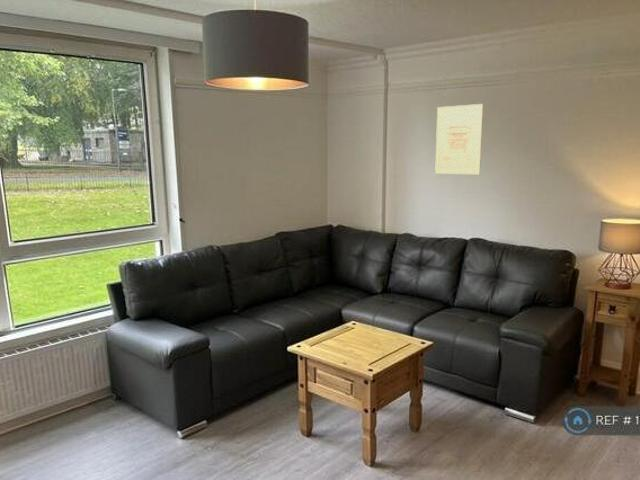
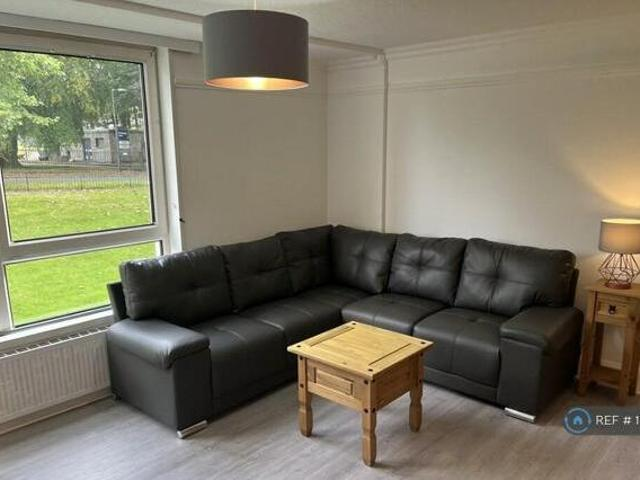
- wall art [434,103,484,175]
